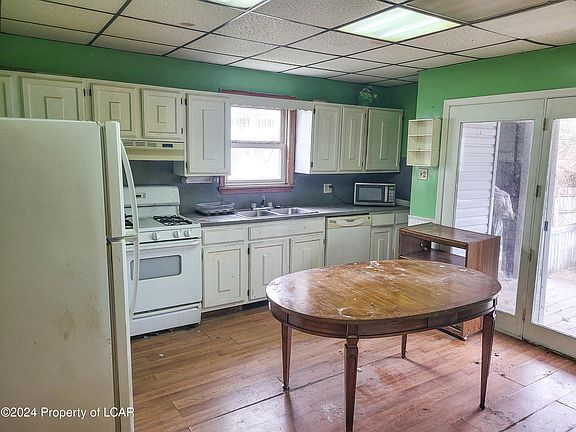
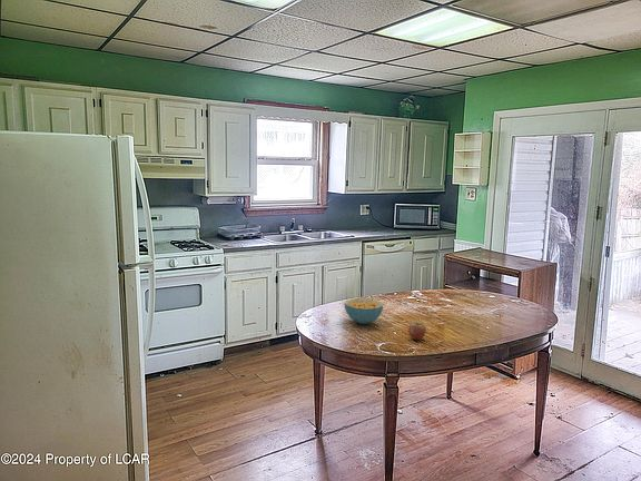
+ fruit [407,321,427,341]
+ cereal bowl [343,297,385,325]
